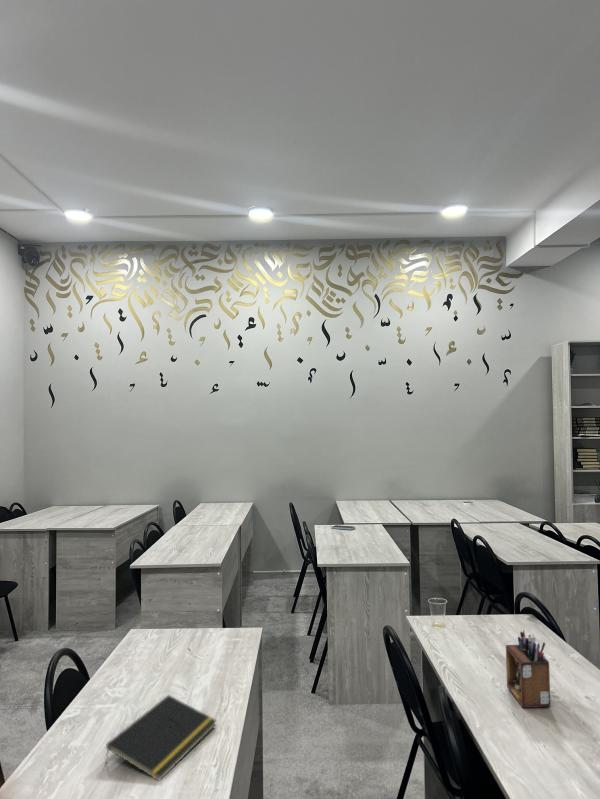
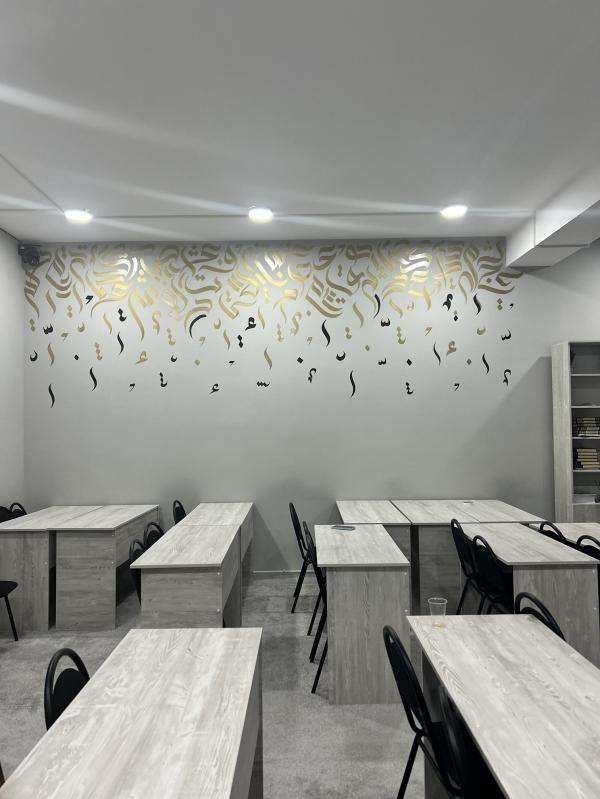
- notepad [104,694,218,782]
- desk organizer [505,629,551,709]
